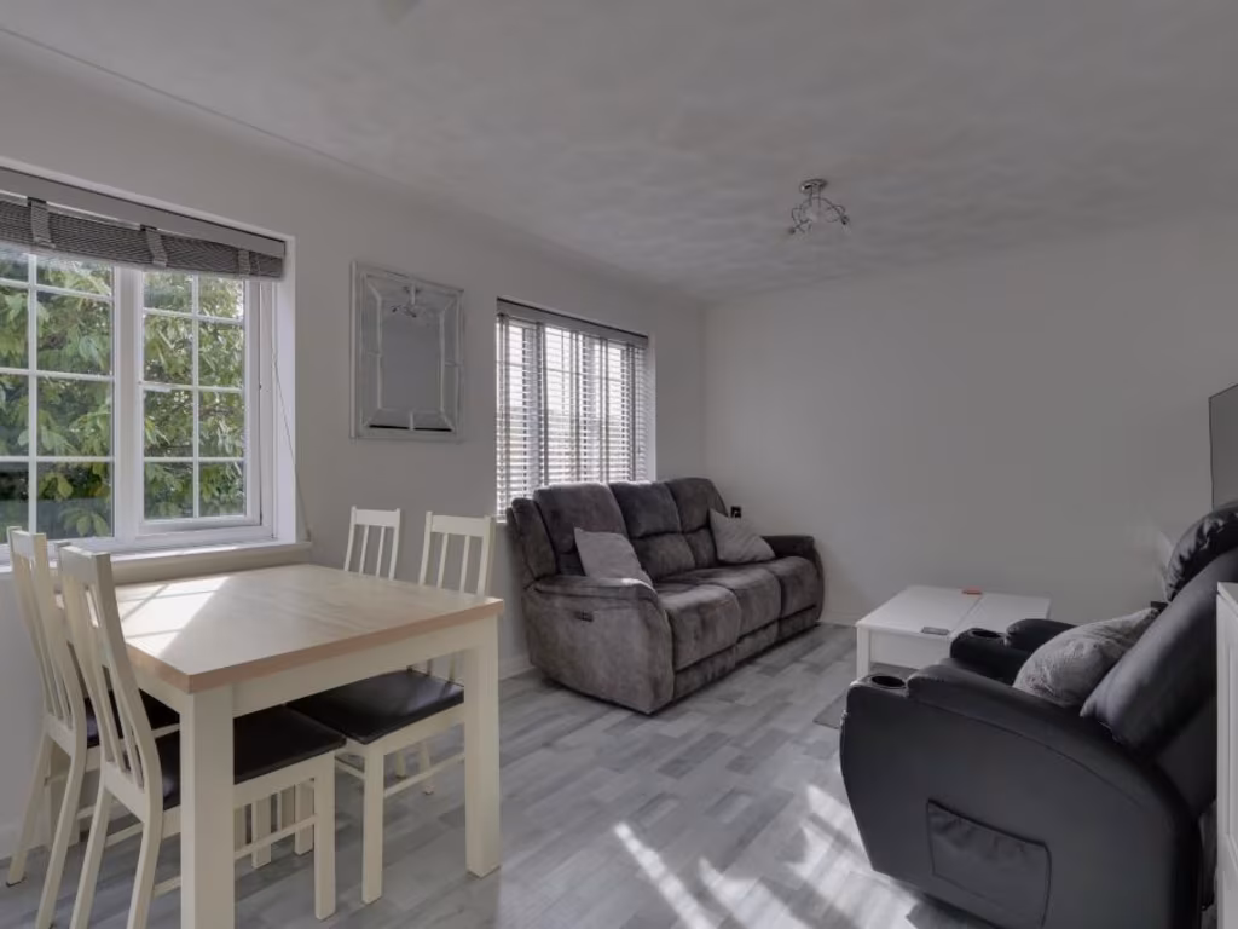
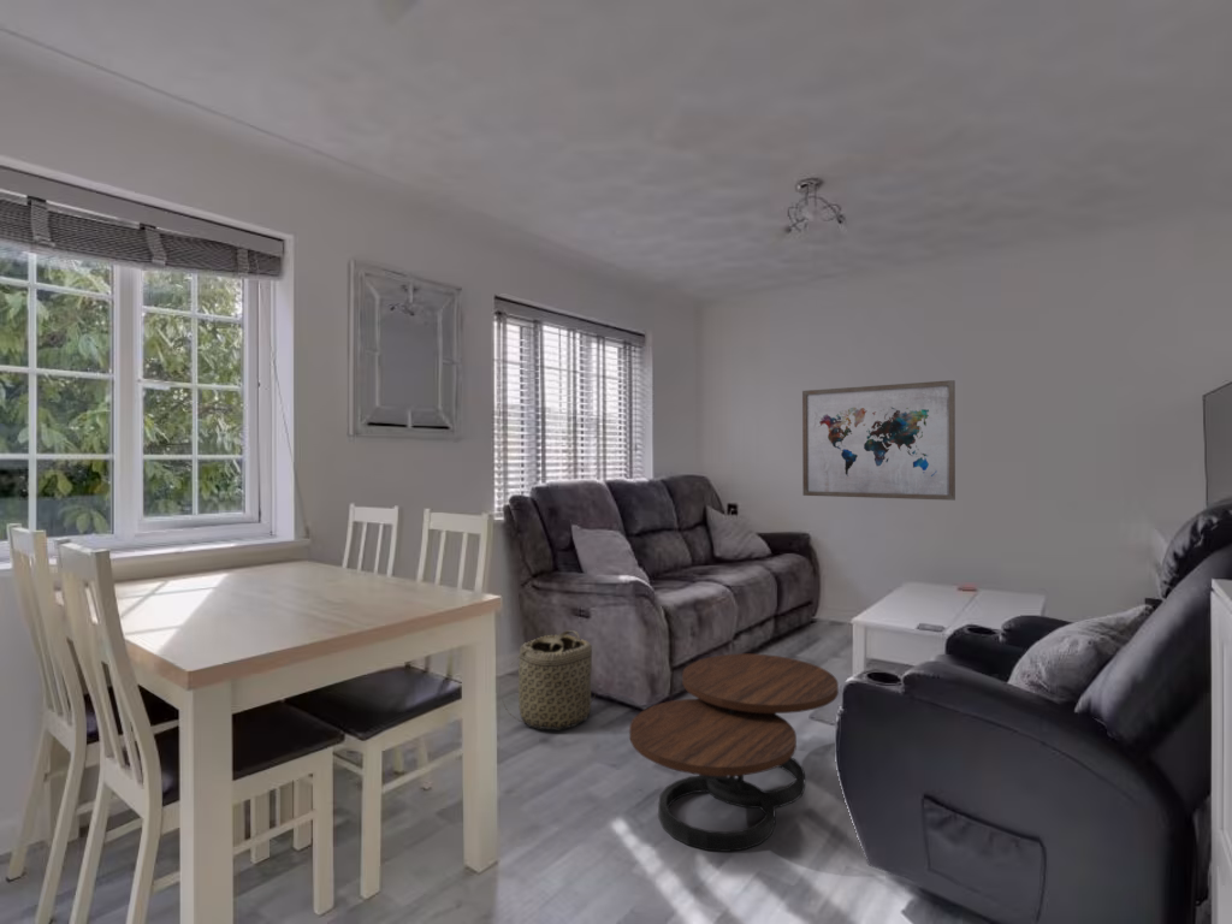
+ wall art [801,379,956,502]
+ basket [500,629,598,730]
+ coffee table [628,653,840,853]
